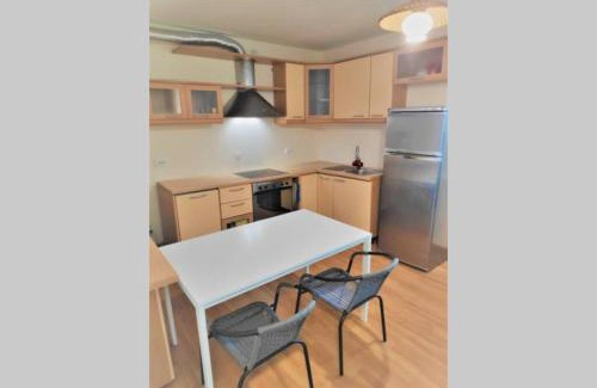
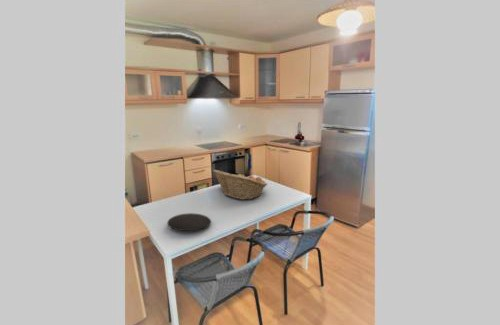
+ plate [166,212,212,232]
+ fruit basket [212,169,269,200]
